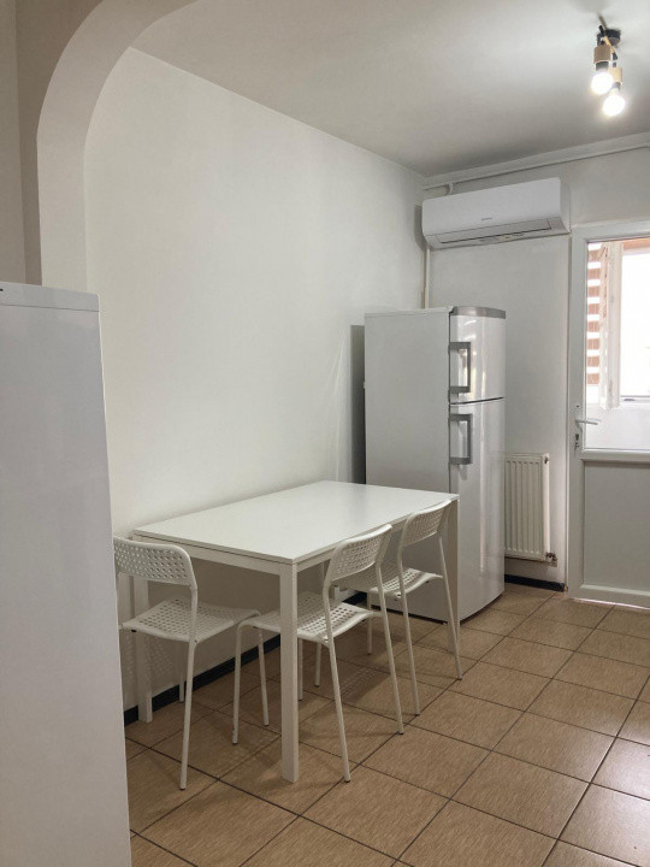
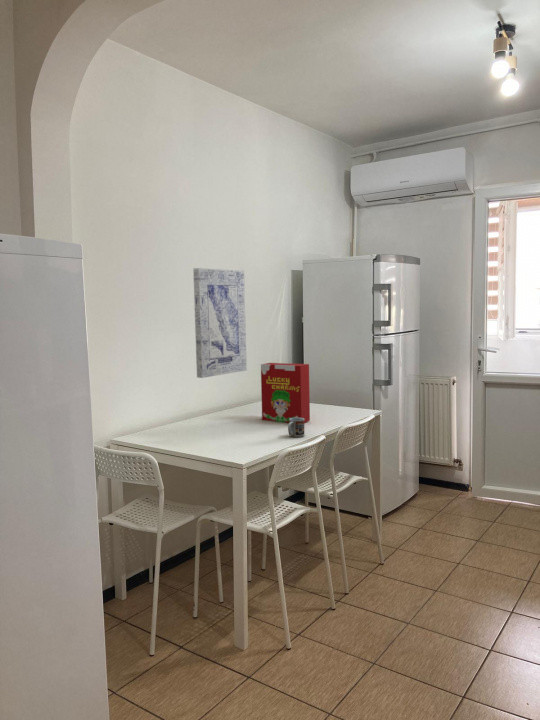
+ wall art [192,267,248,379]
+ cup [287,418,305,438]
+ cereal box [260,362,311,424]
